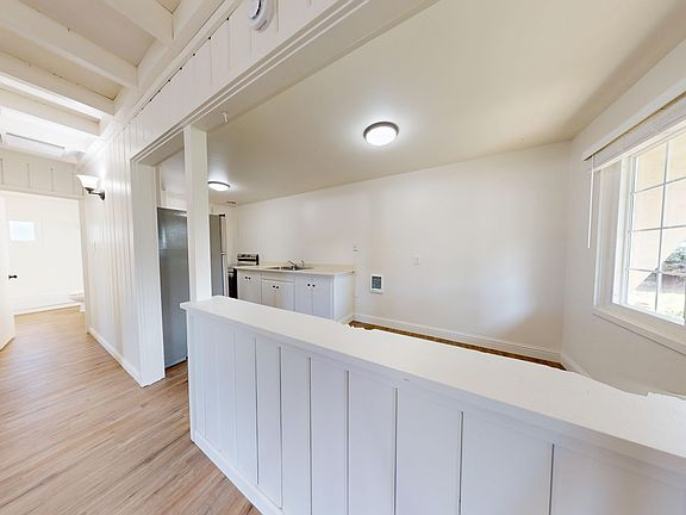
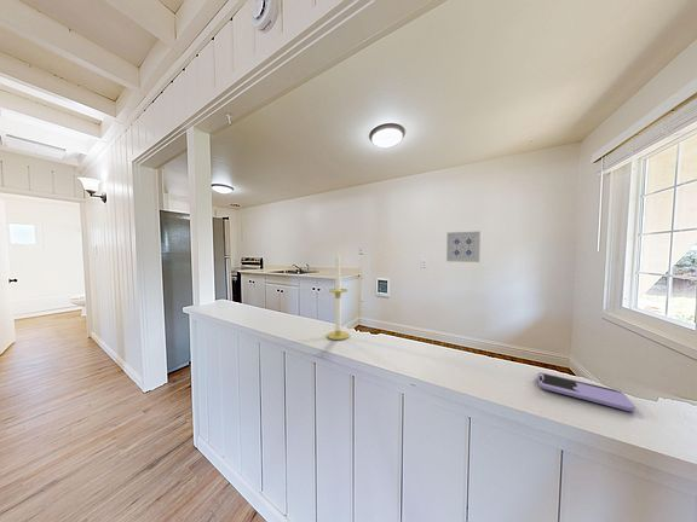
+ smartphone [536,371,635,412]
+ candle [326,251,351,341]
+ wall art [445,230,482,263]
